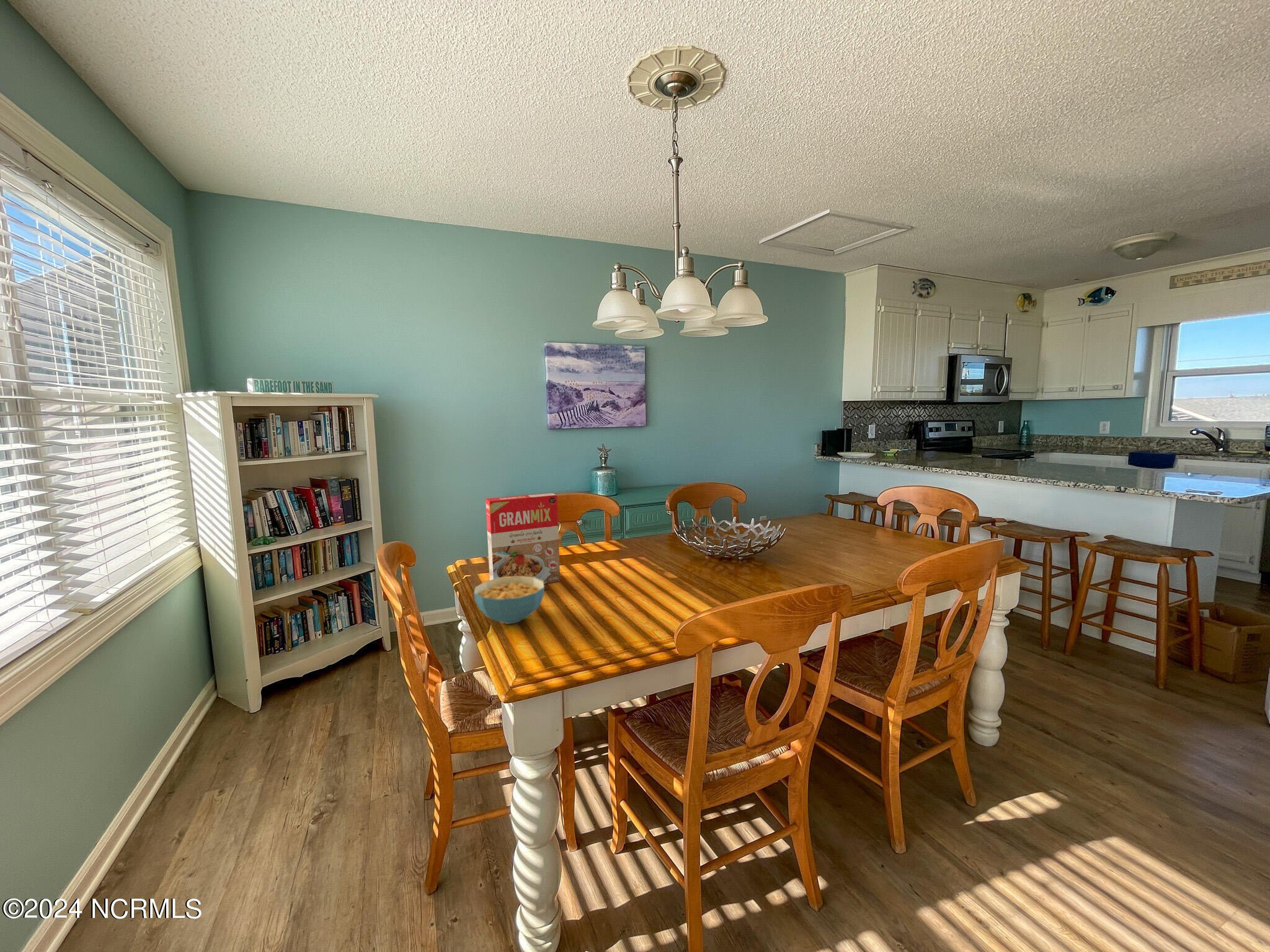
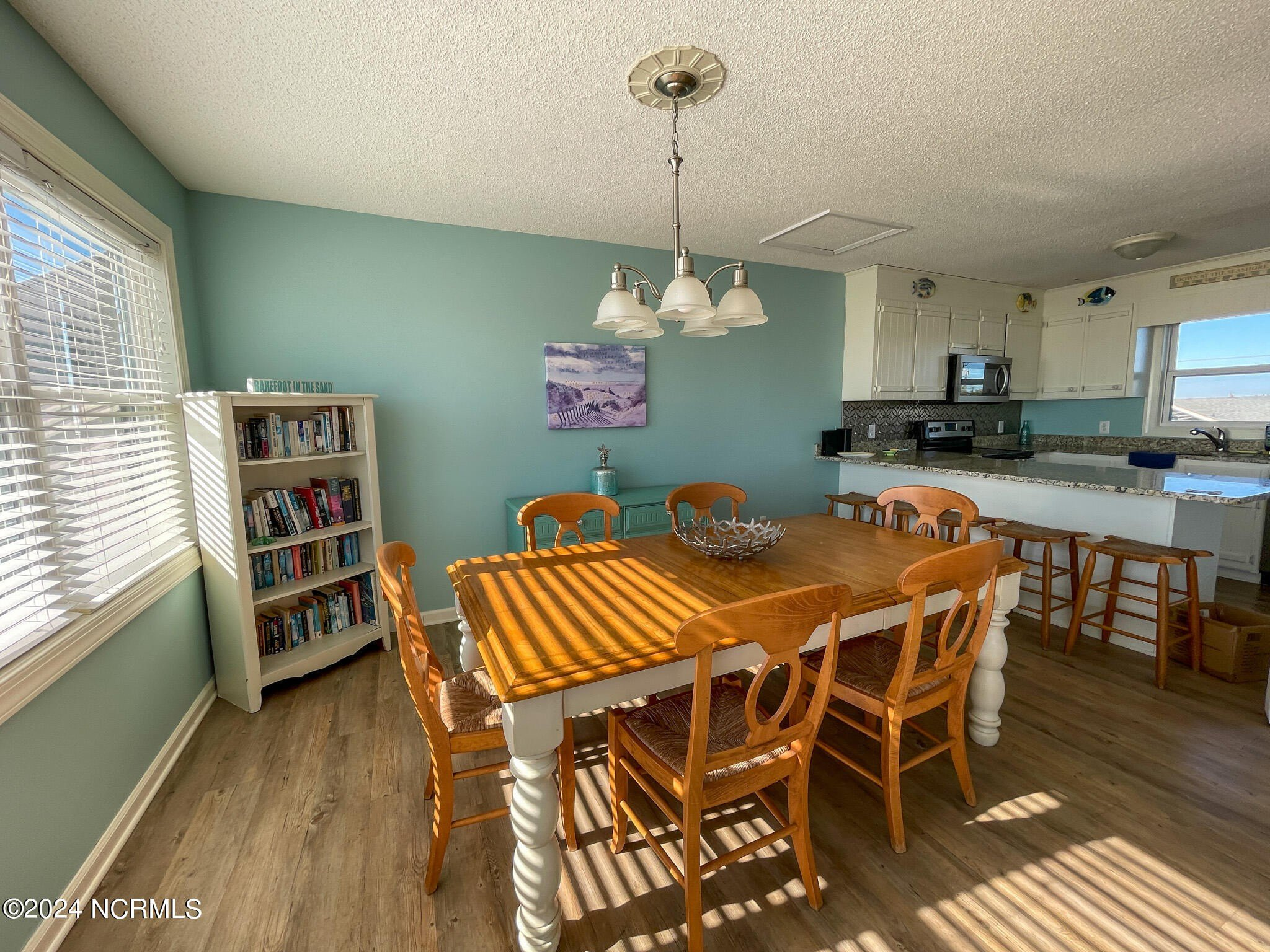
- cereal bowl [473,576,545,625]
- cereal box [485,492,561,584]
